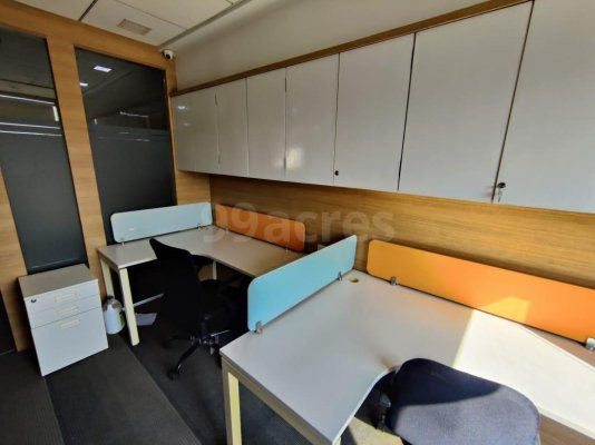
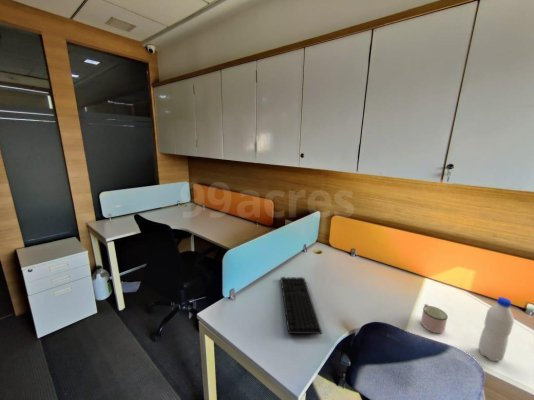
+ mug [420,303,449,334]
+ water bottle [477,296,515,363]
+ keyboard [279,276,323,335]
